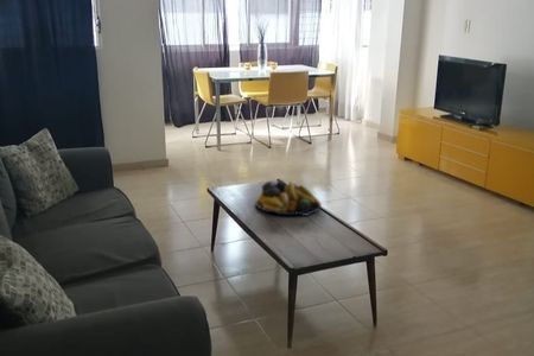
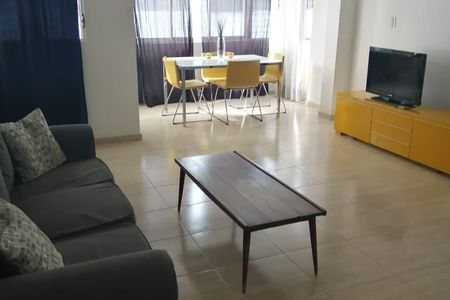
- fruit bowl [254,179,323,217]
